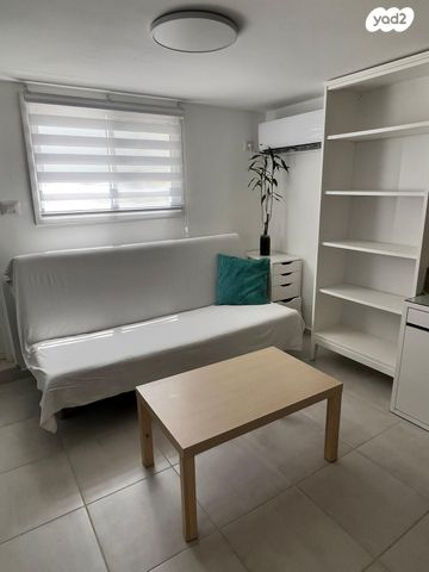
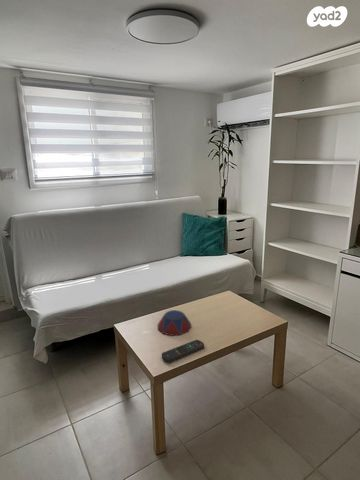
+ remote control [161,339,205,364]
+ bowl [157,309,192,337]
